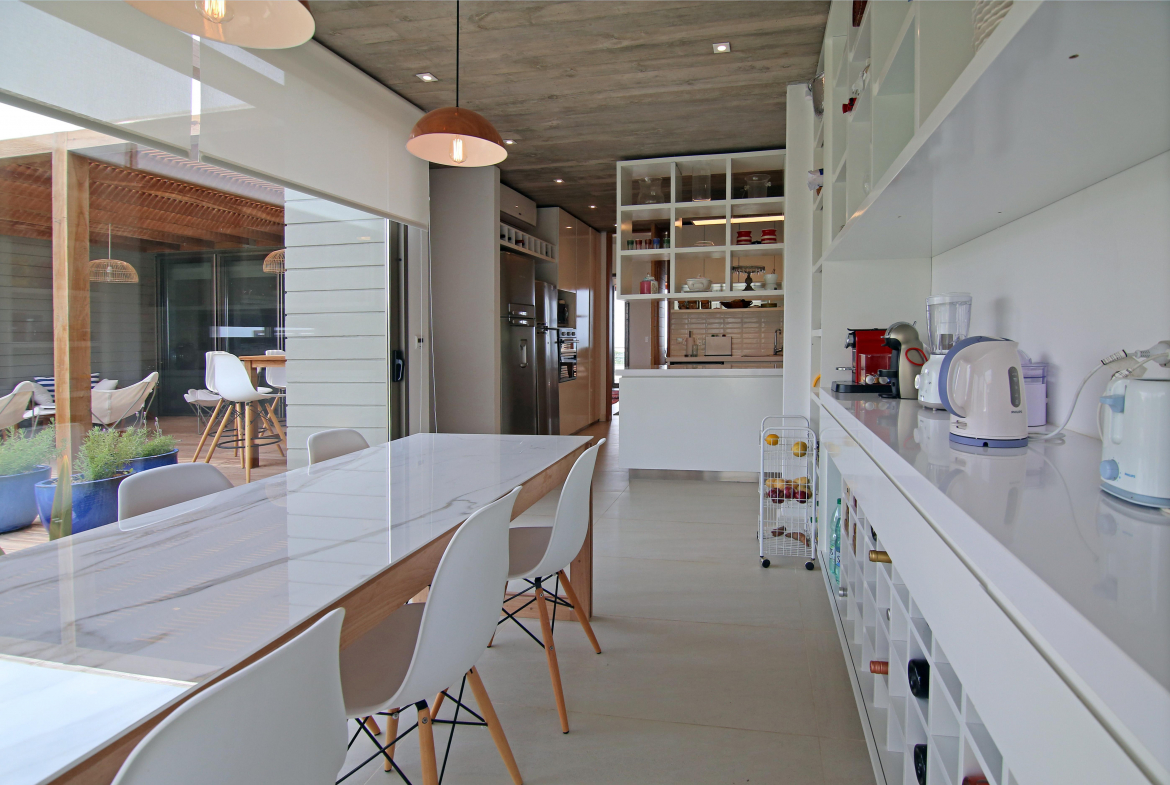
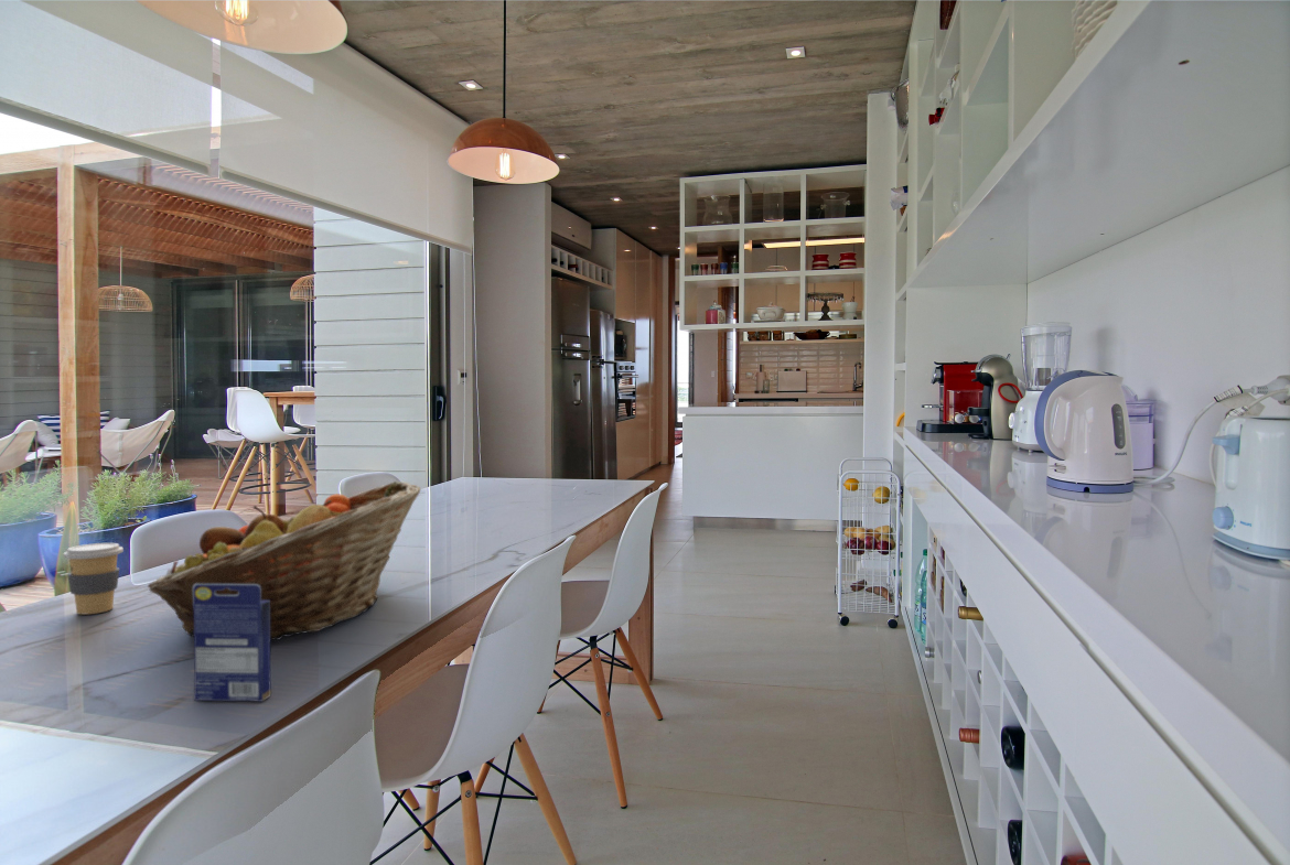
+ fruit basket [147,480,421,641]
+ coffee cup [62,542,125,615]
+ small box [193,584,272,703]
